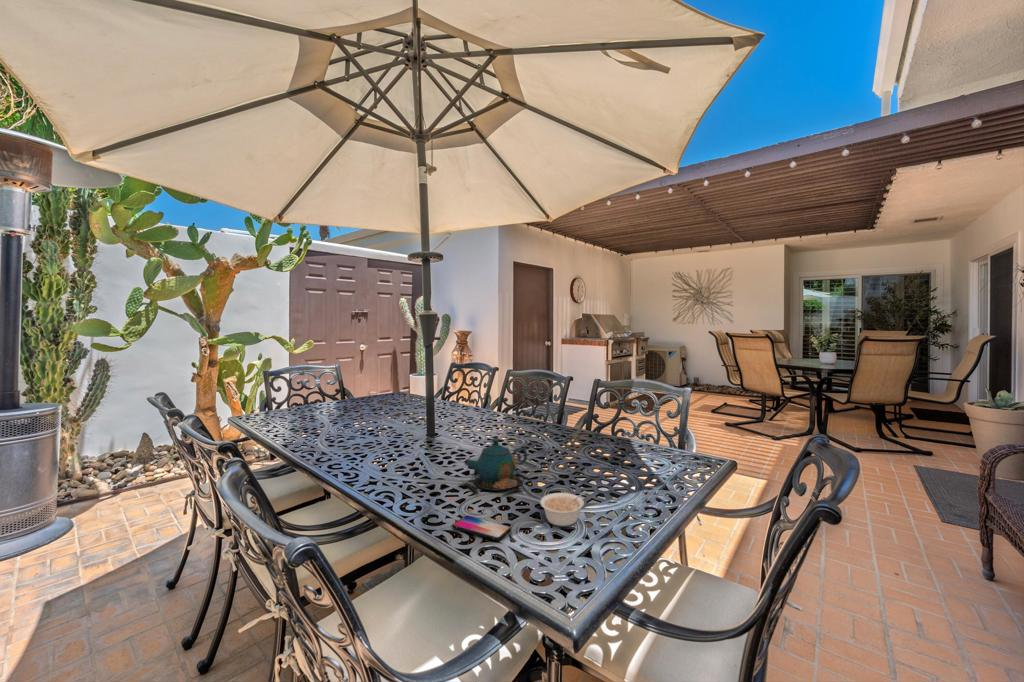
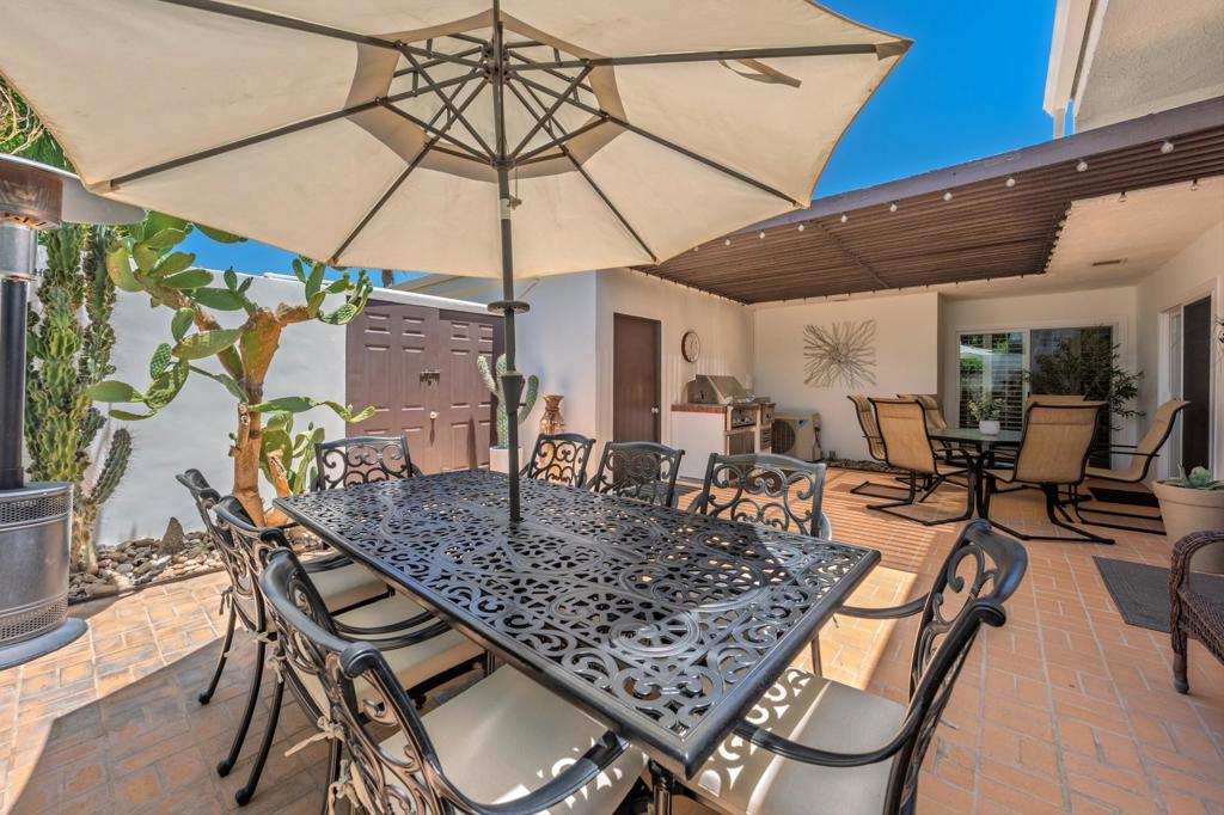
- teapot [461,437,533,495]
- legume [539,490,588,527]
- smartphone [452,514,512,541]
